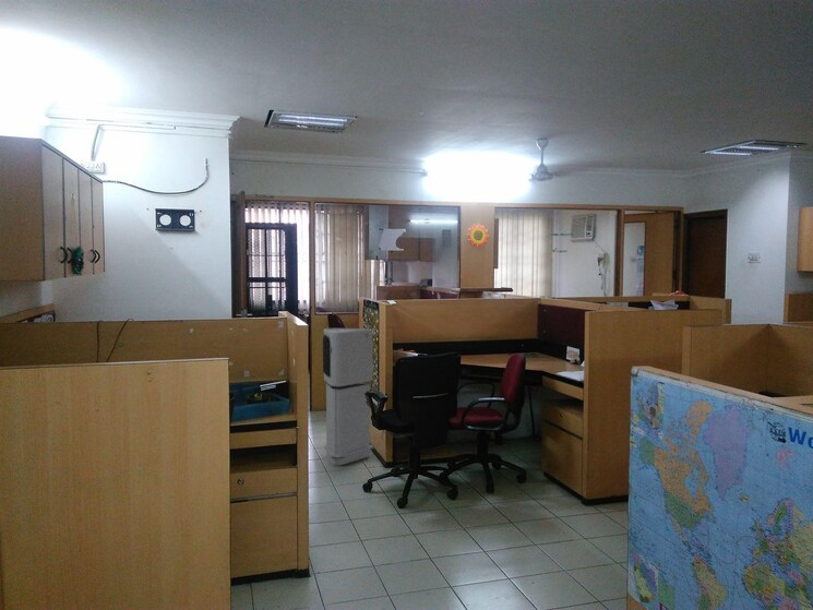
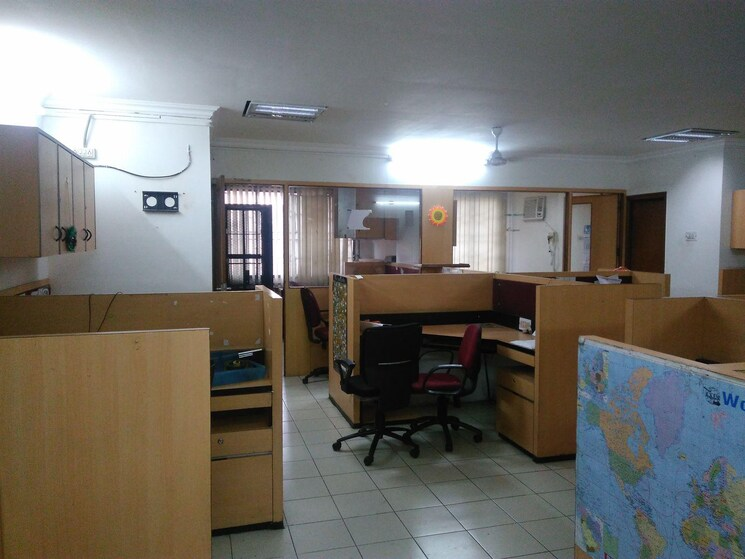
- air purifier [322,327,374,466]
